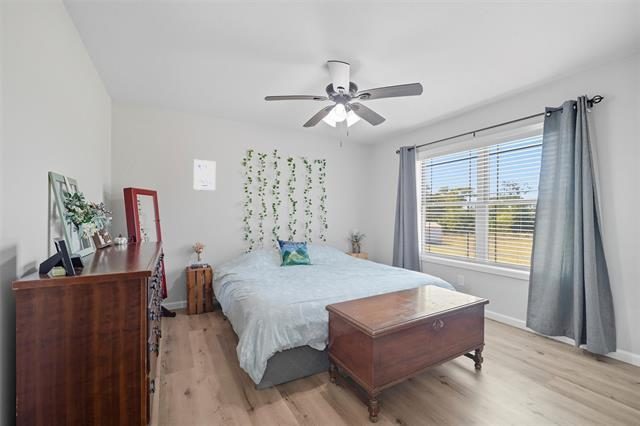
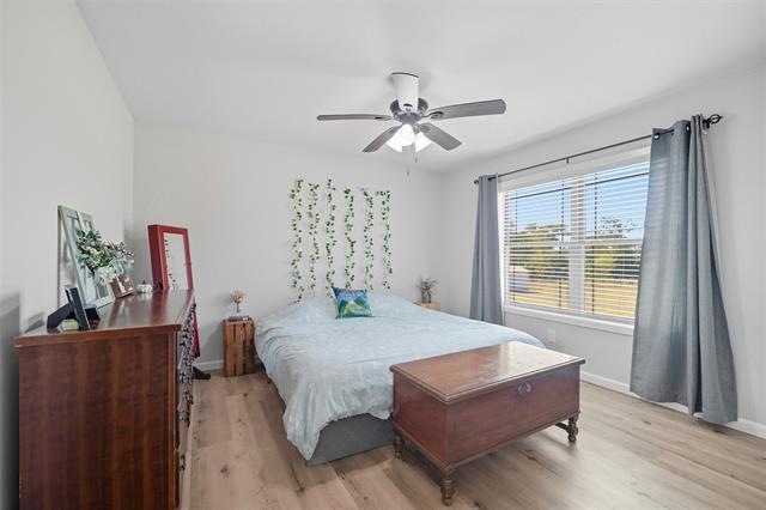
- wall art [193,159,216,191]
